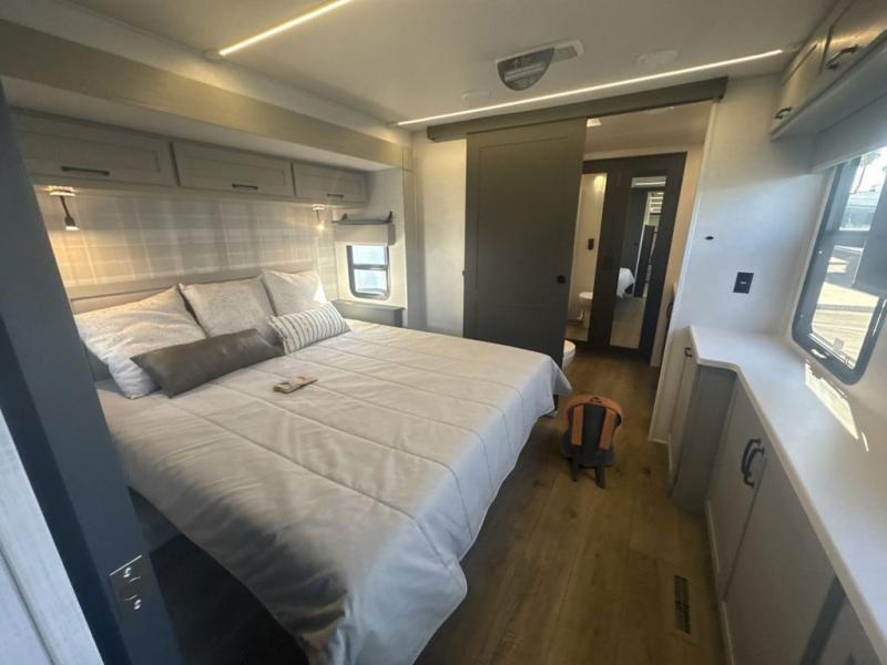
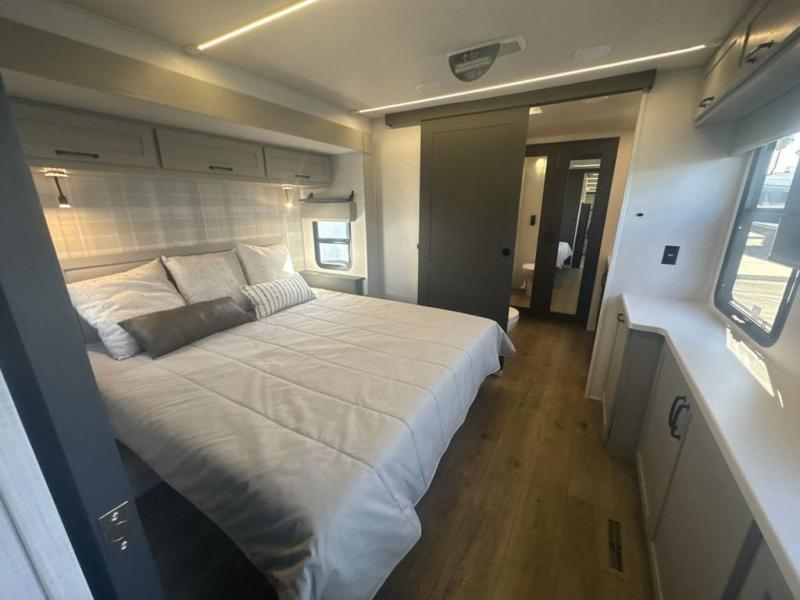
- backpack [559,393,624,489]
- paperback book [272,374,319,395]
